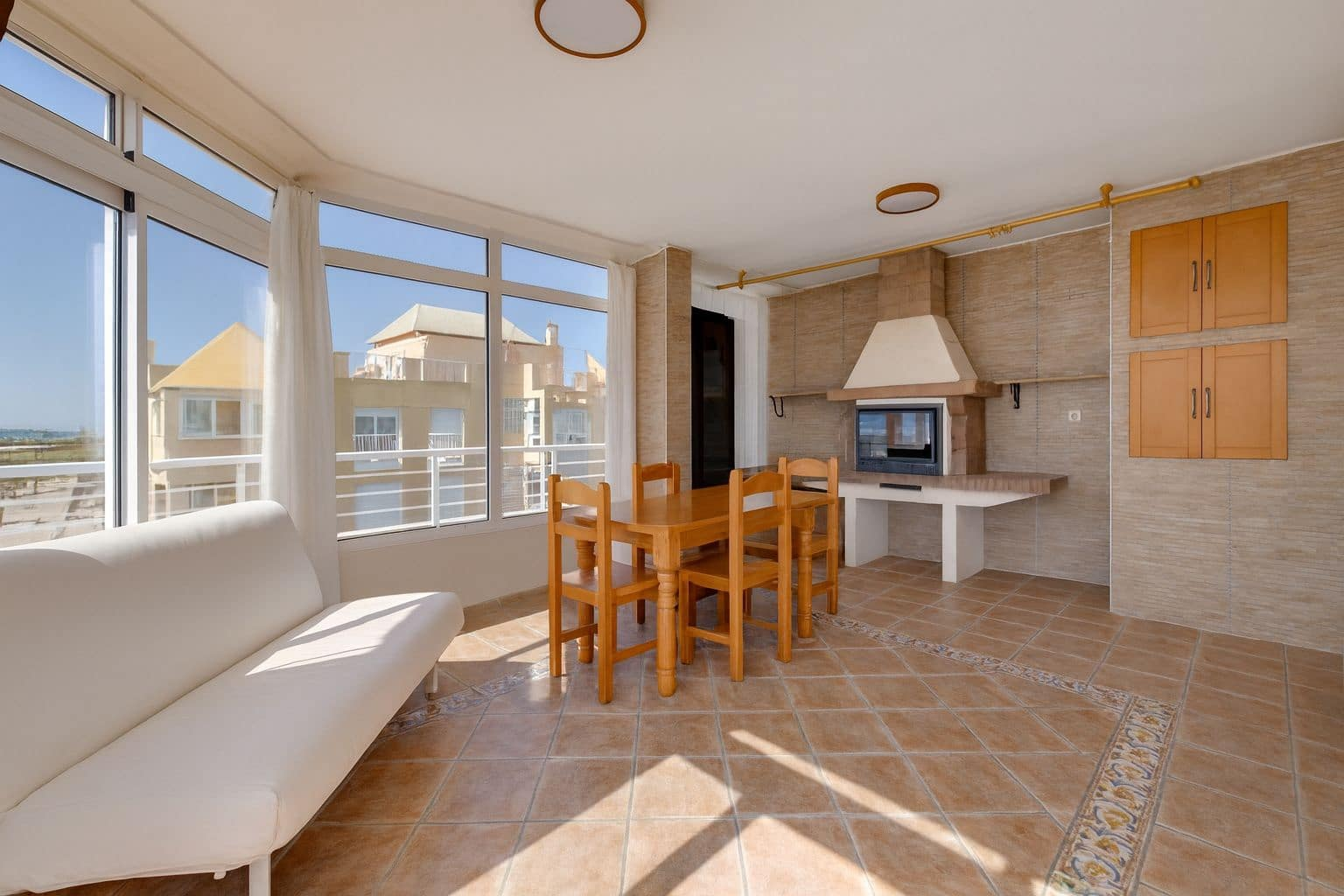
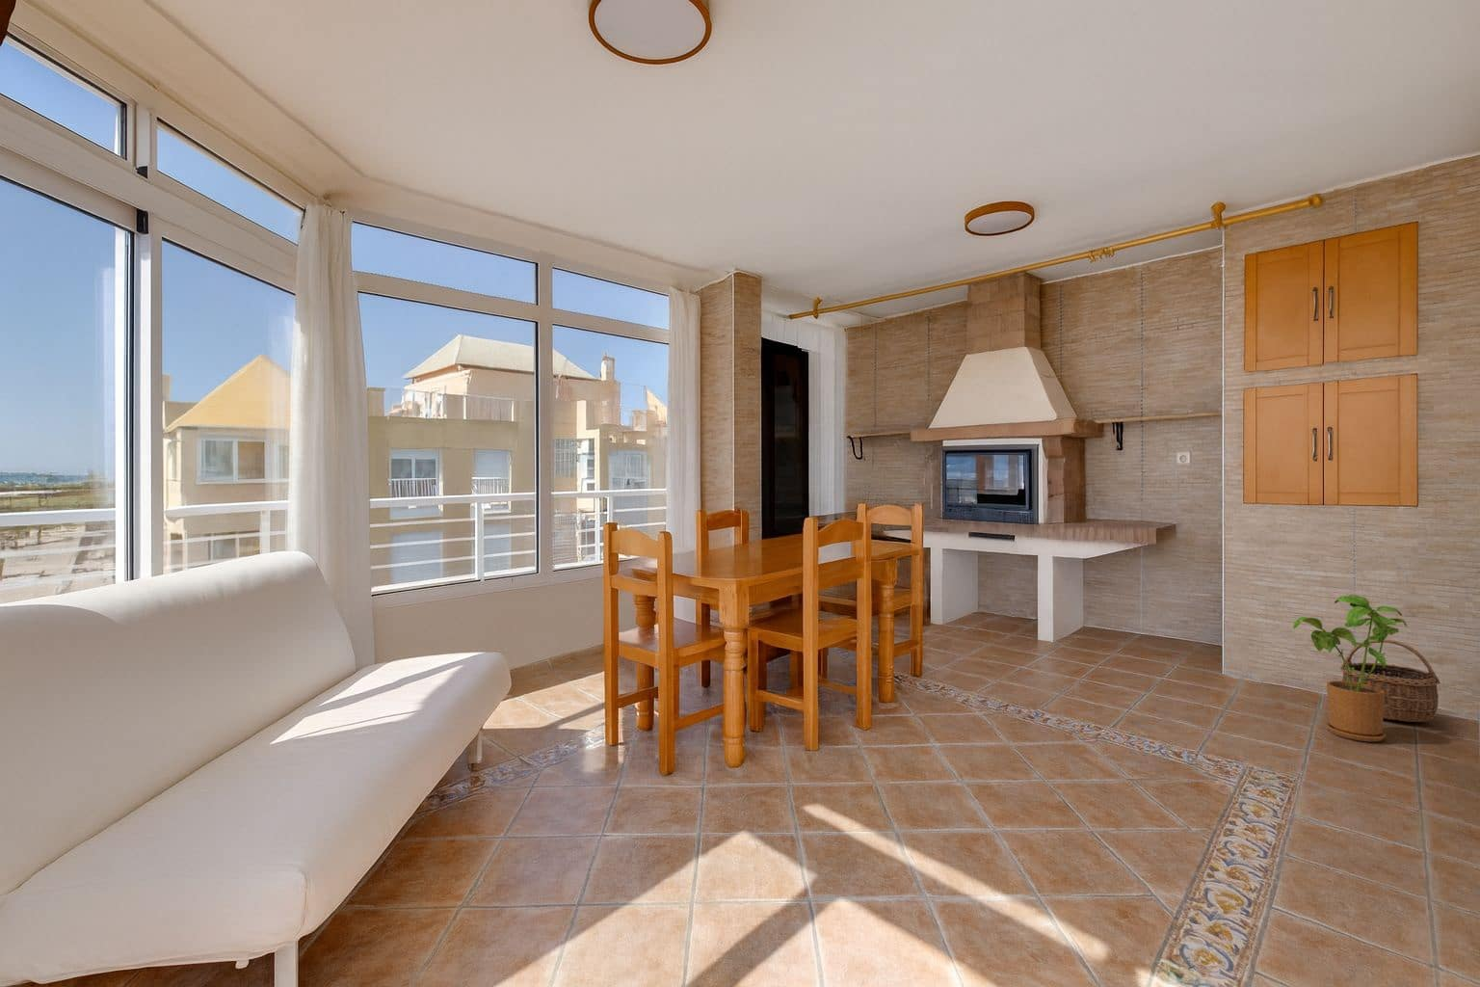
+ wicker basket [1339,638,1440,723]
+ house plant [1292,594,1407,744]
